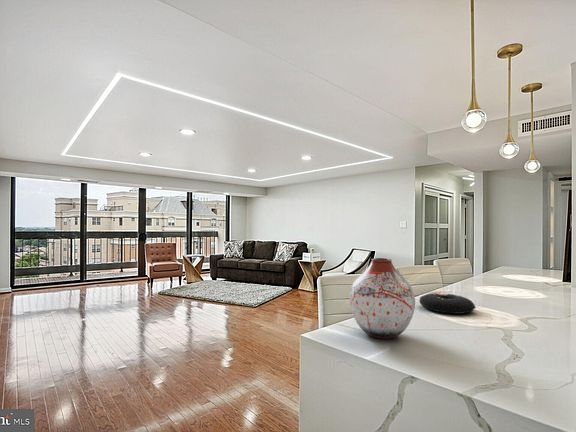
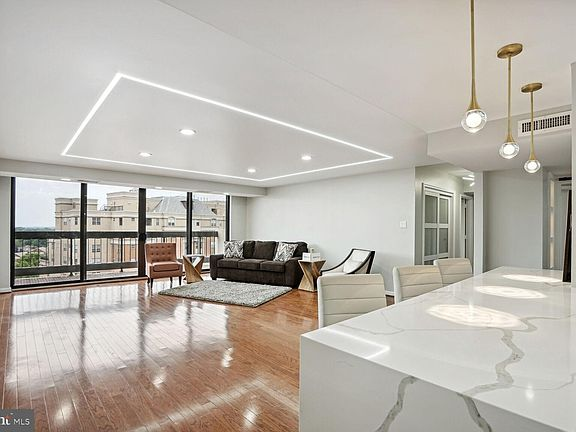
- decorative ball [418,291,477,315]
- vase [349,257,416,340]
